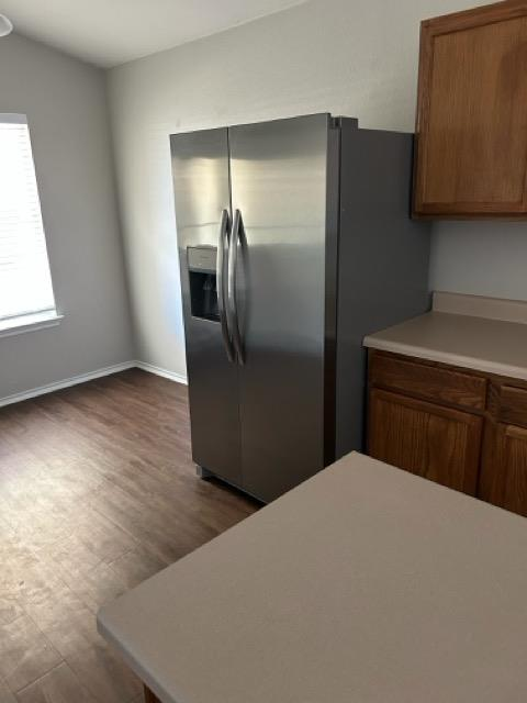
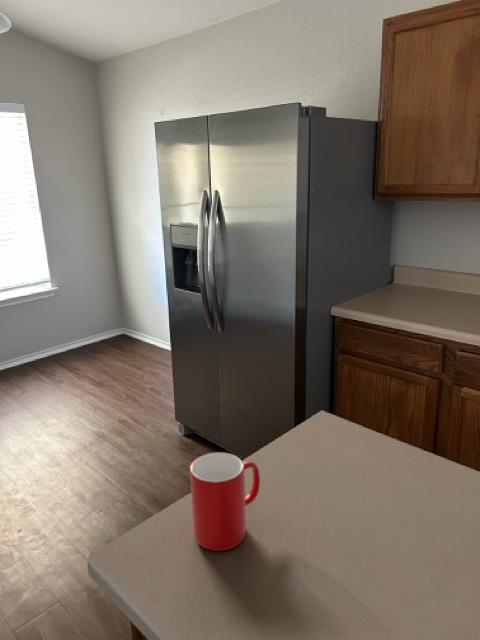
+ cup [189,452,261,552]
